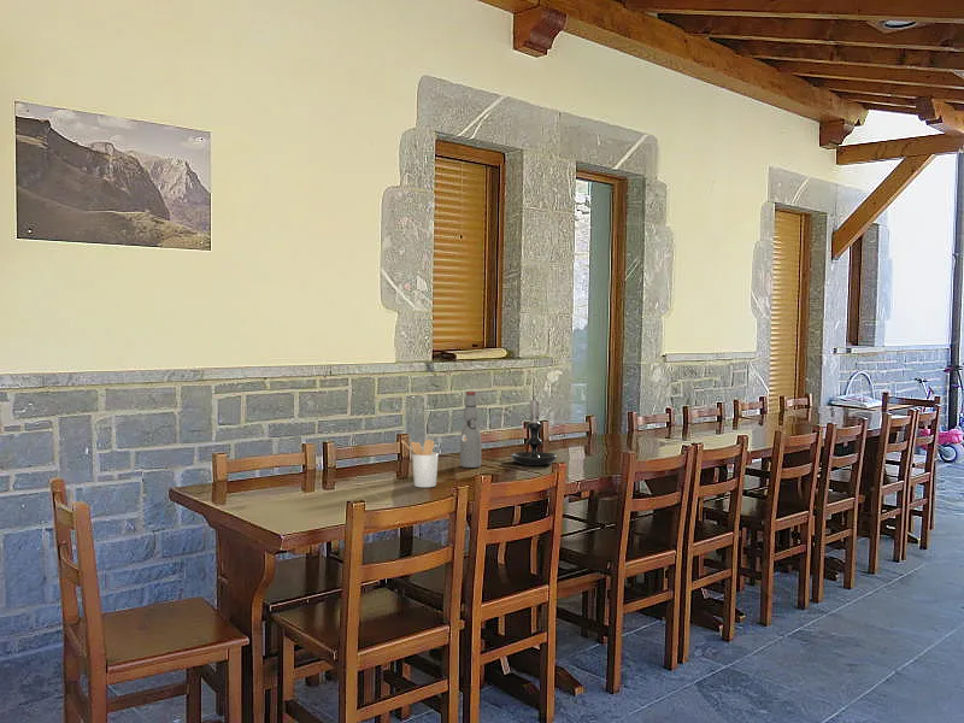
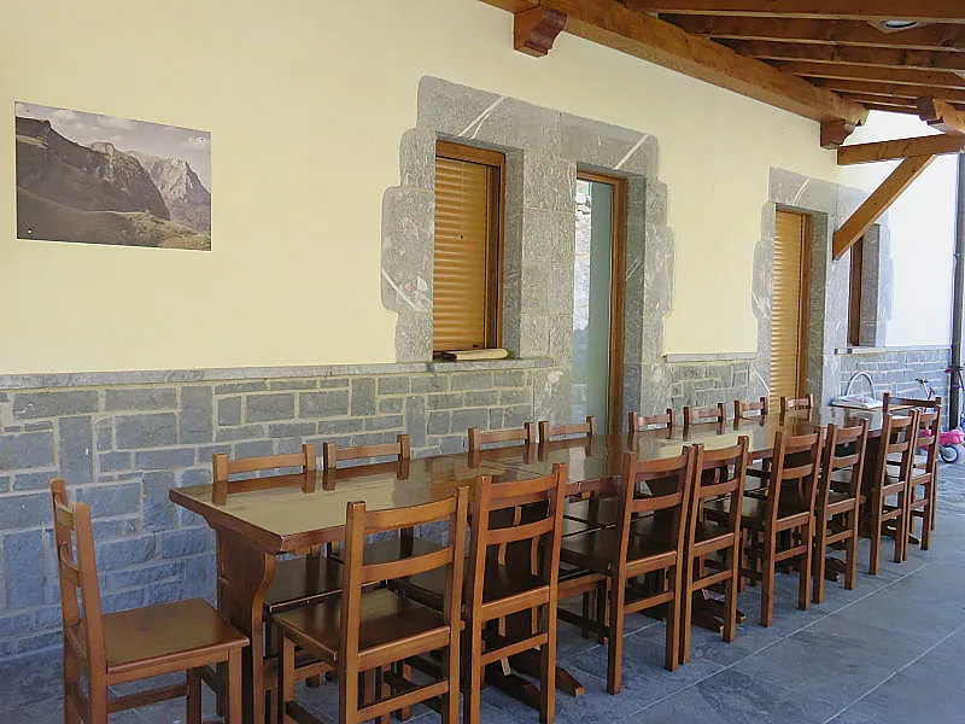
- utensil holder [400,439,440,488]
- candle holder [510,394,558,466]
- bottle [459,390,482,469]
